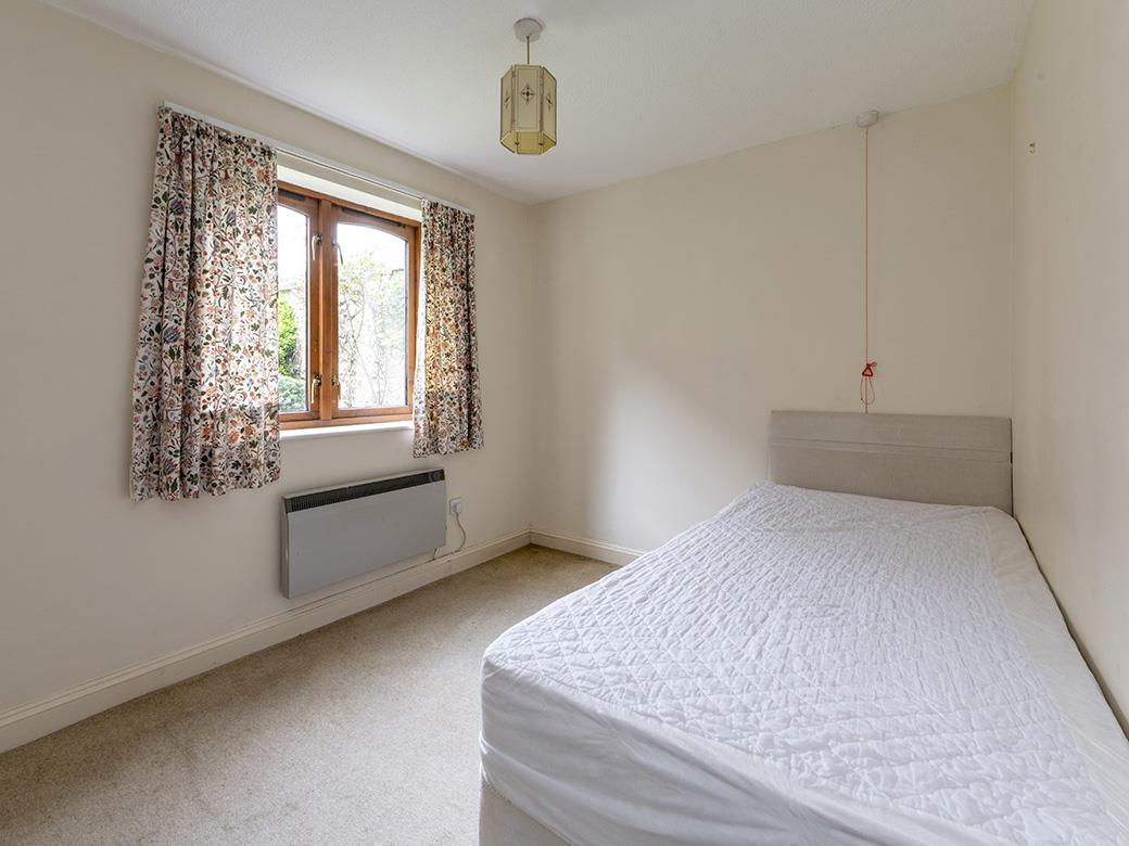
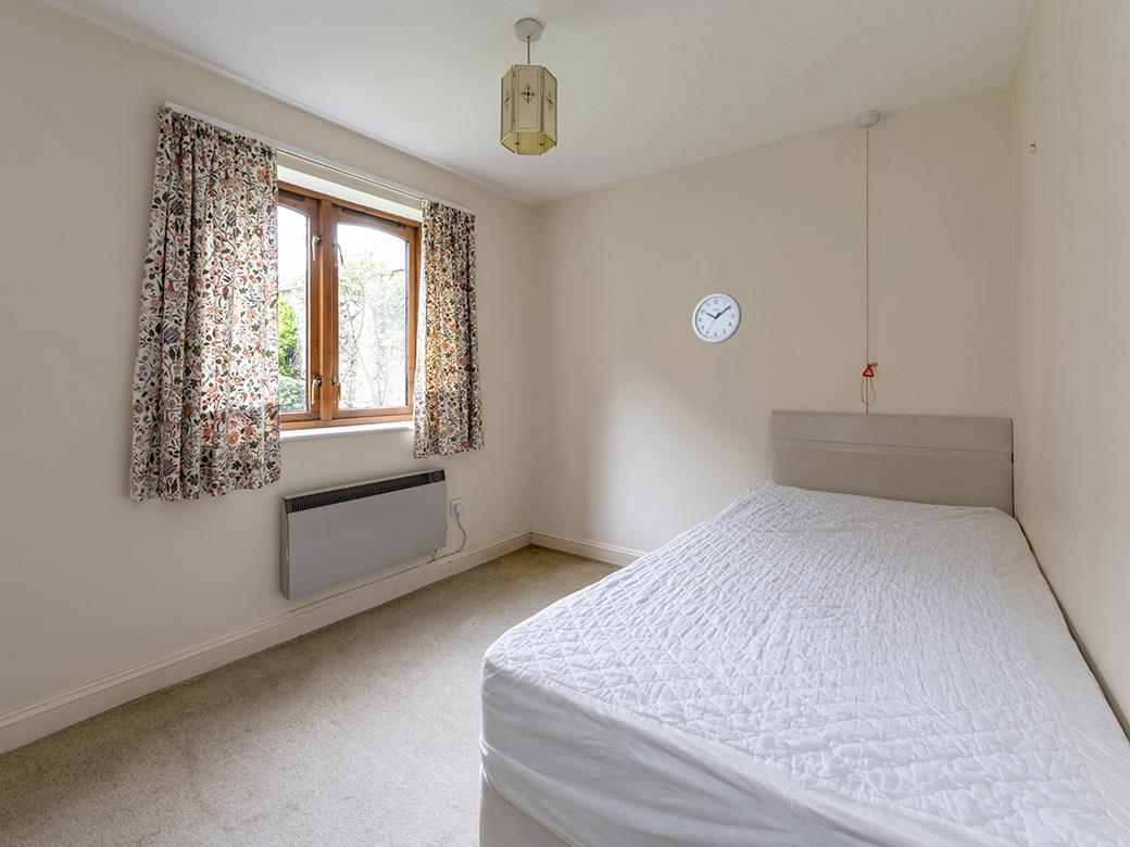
+ wall clock [691,291,743,344]
